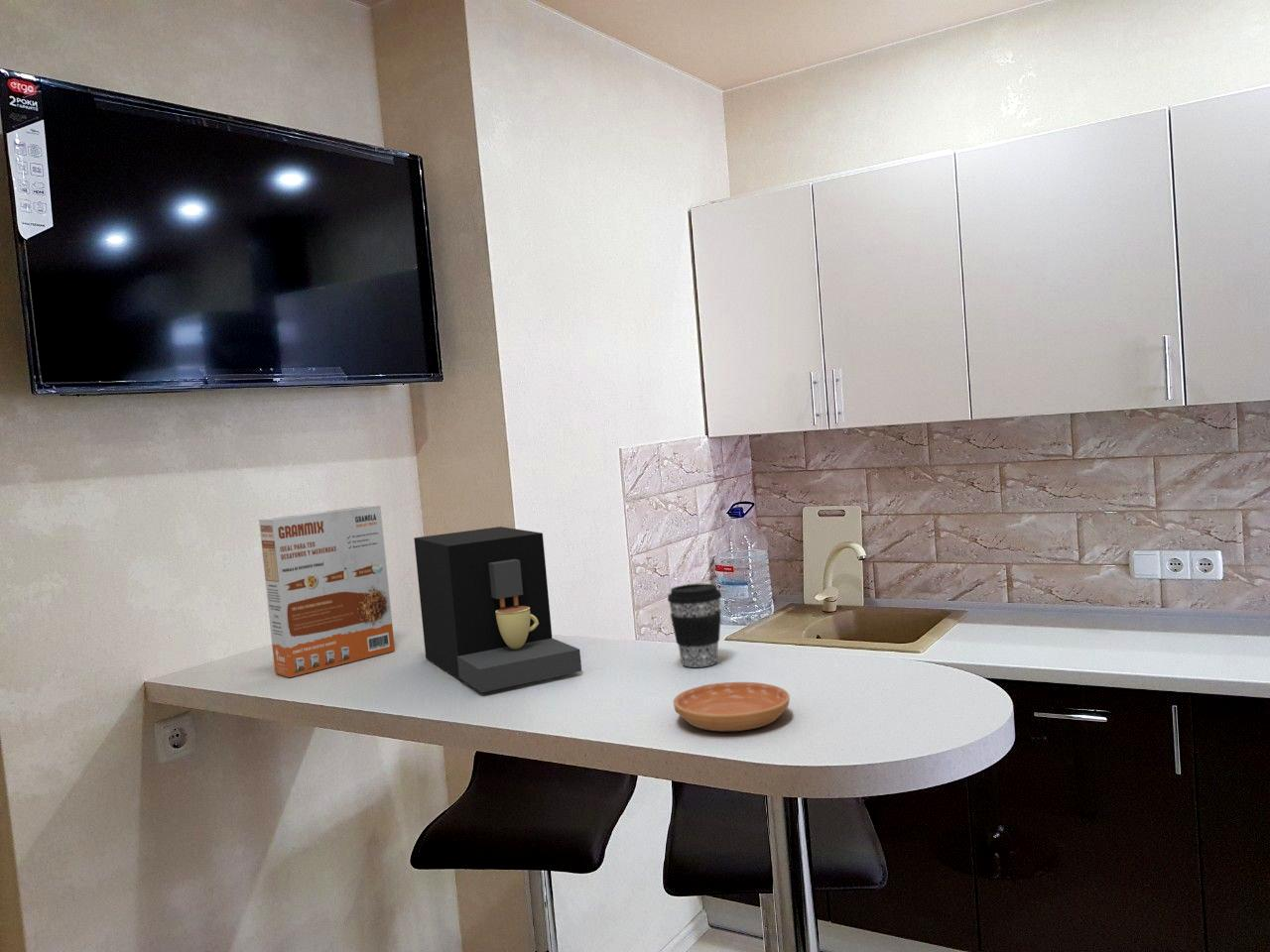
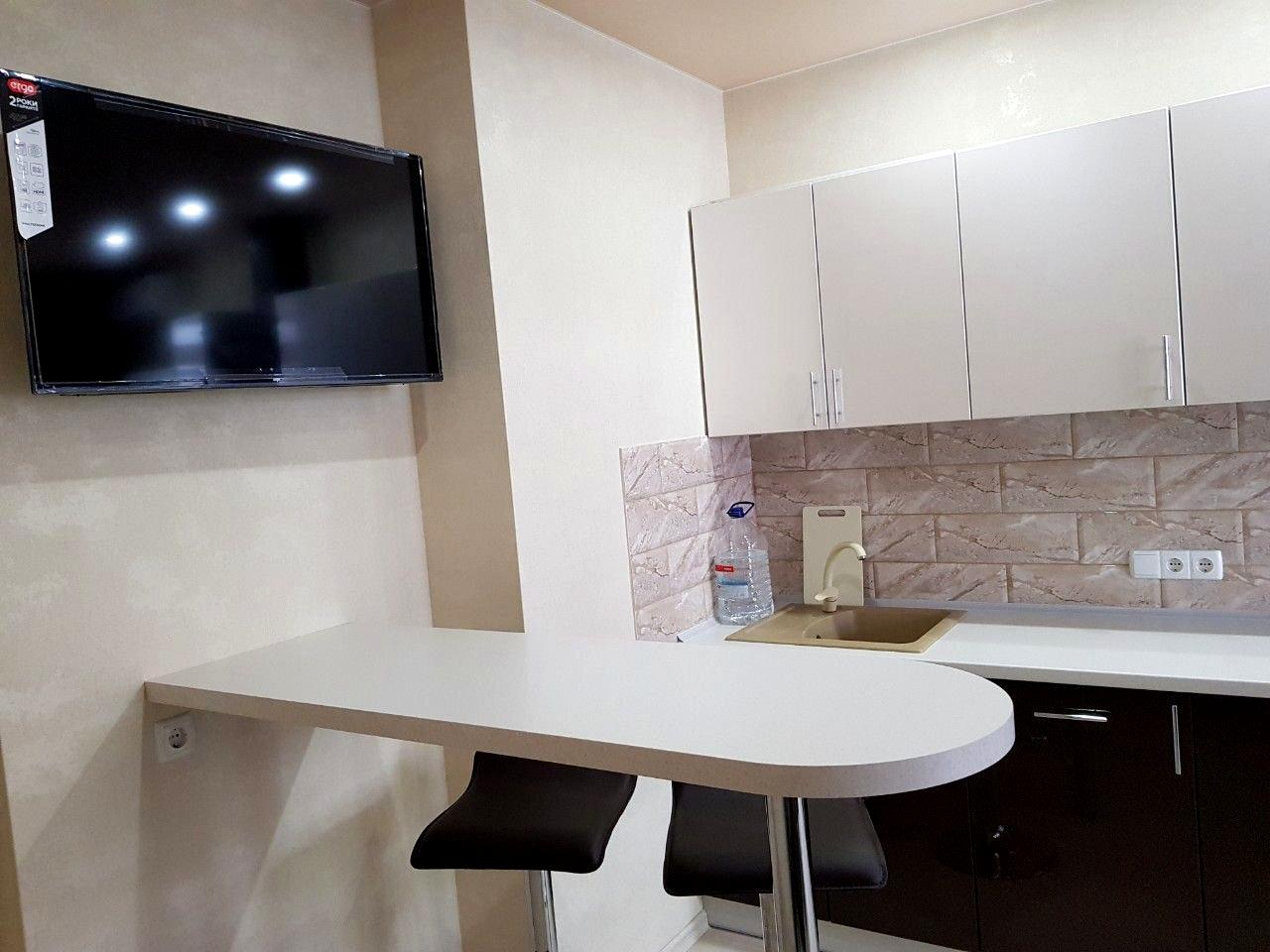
- coffee cup [667,583,722,668]
- coffee maker [413,526,582,693]
- cereal box [258,505,396,678]
- saucer [673,681,791,732]
